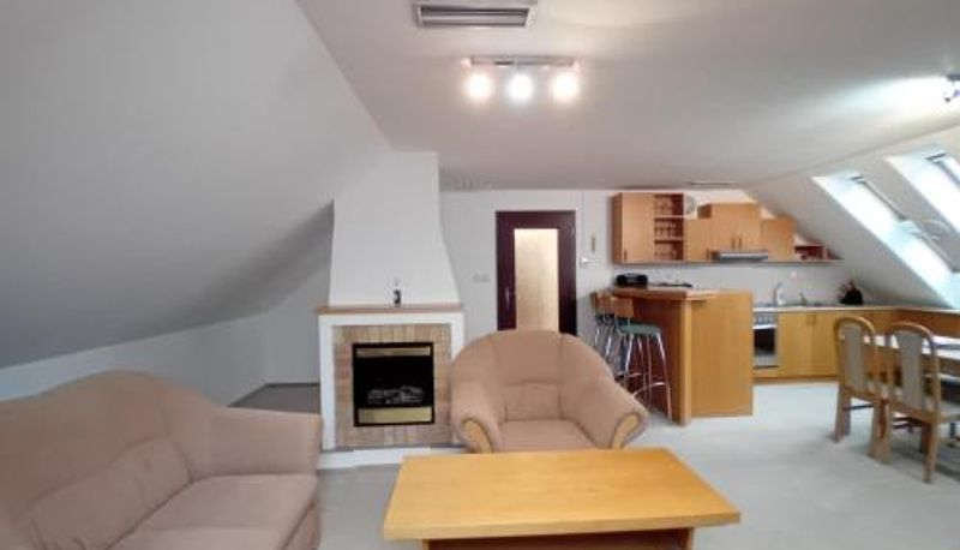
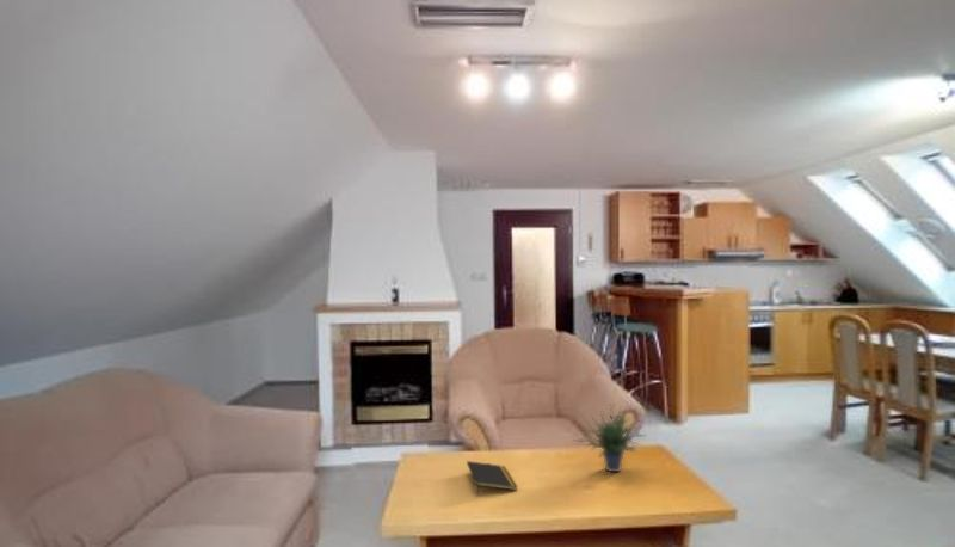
+ notepad [466,460,519,496]
+ potted plant [572,400,646,473]
